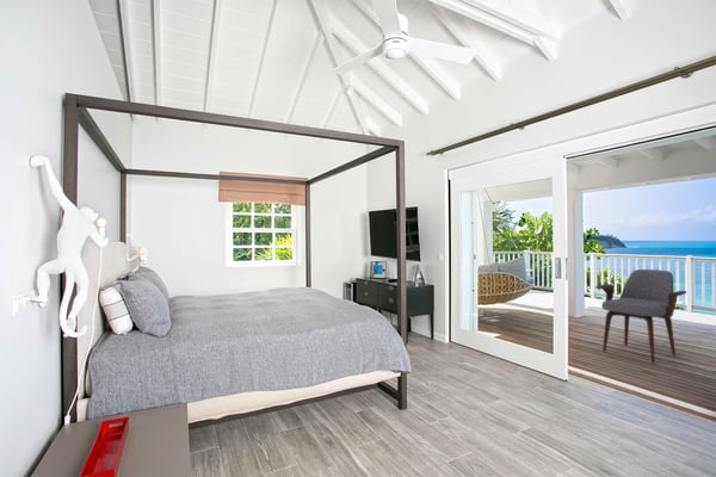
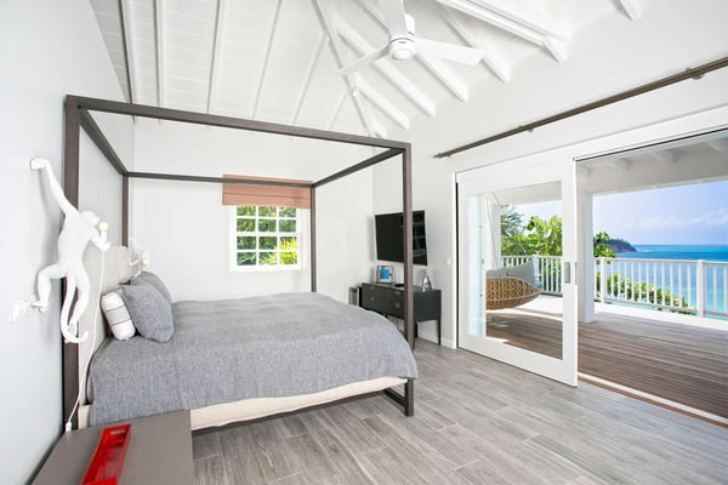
- armchair [594,268,687,364]
